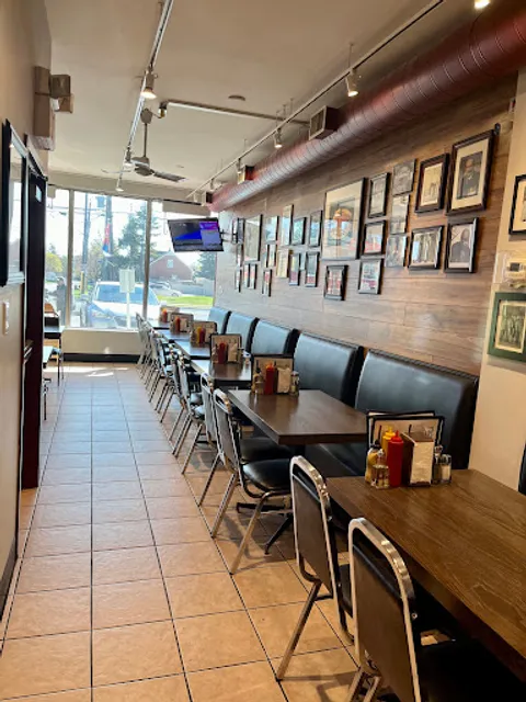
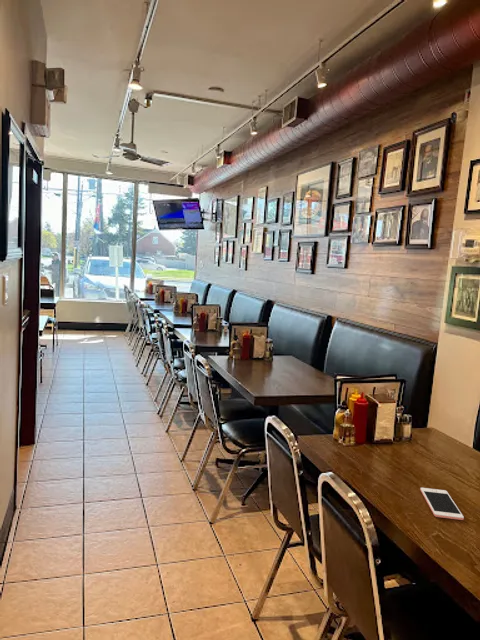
+ cell phone [419,487,465,521]
